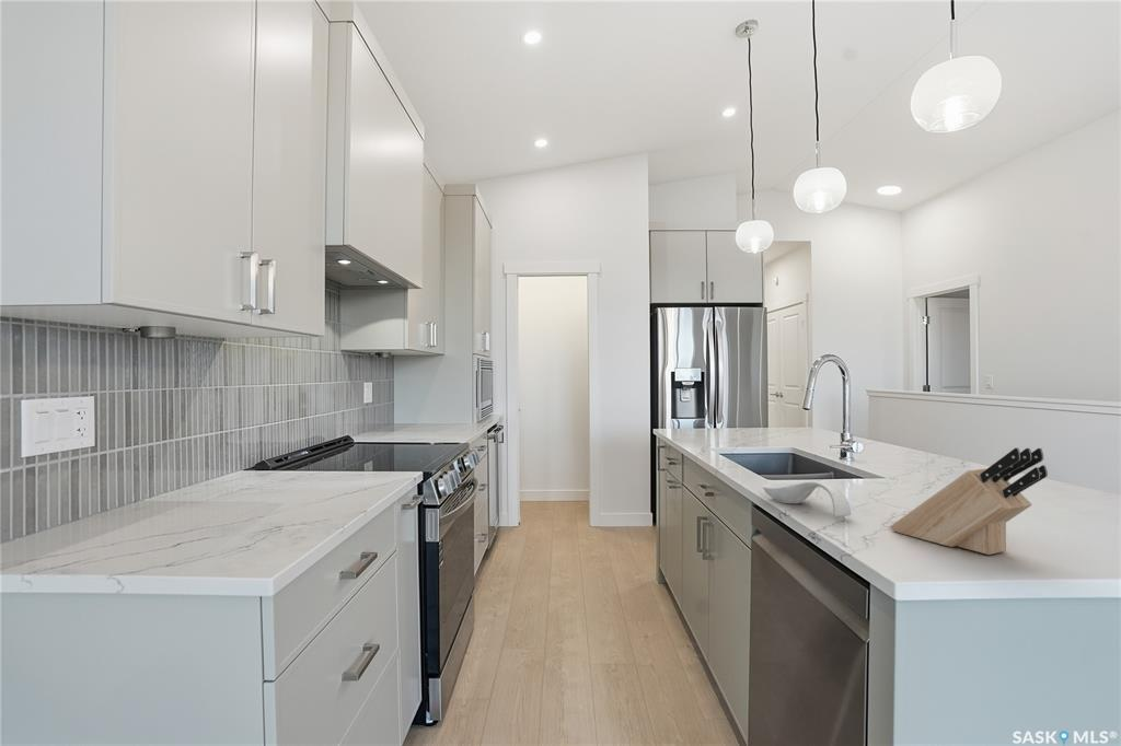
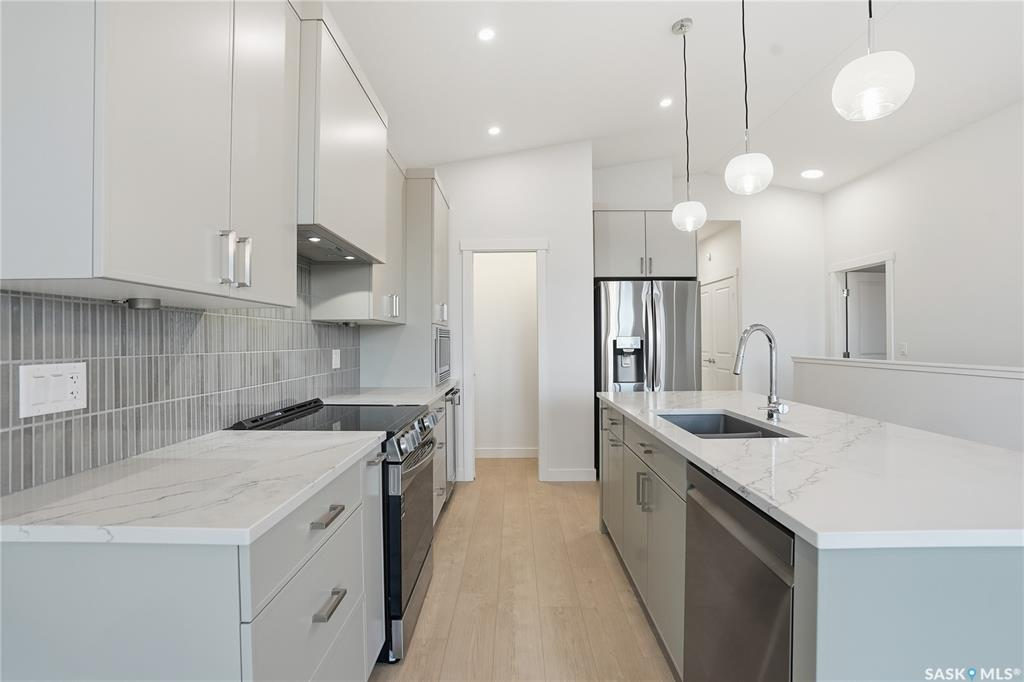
- spoon rest [762,479,852,518]
- knife block [889,447,1049,556]
